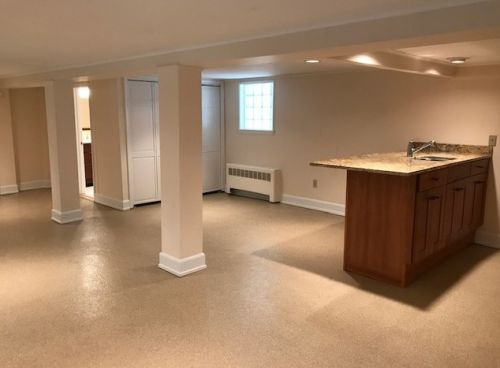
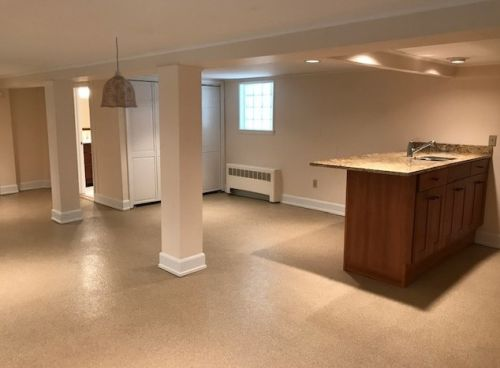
+ pendant lamp [99,36,139,109]
